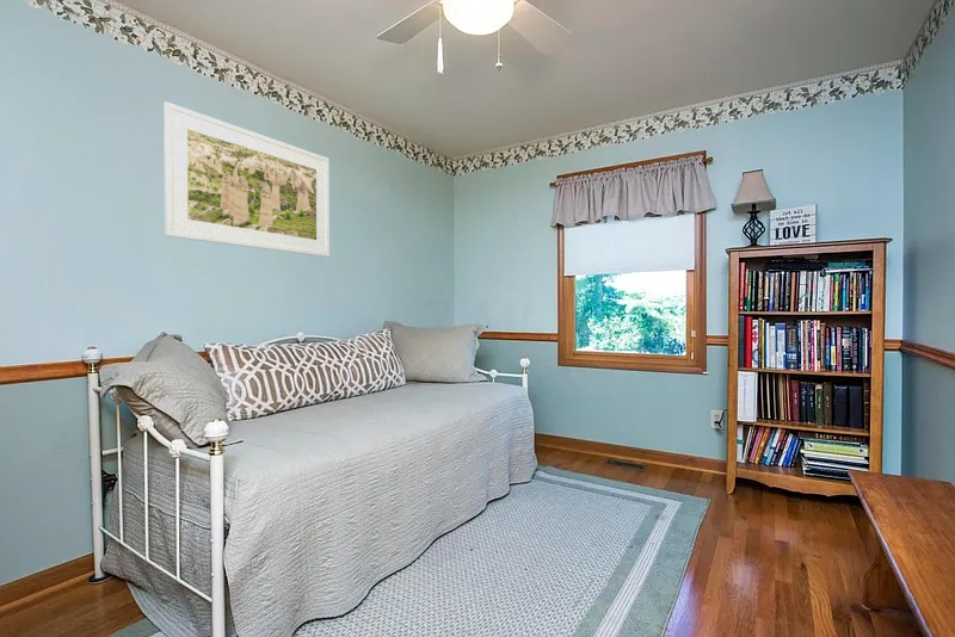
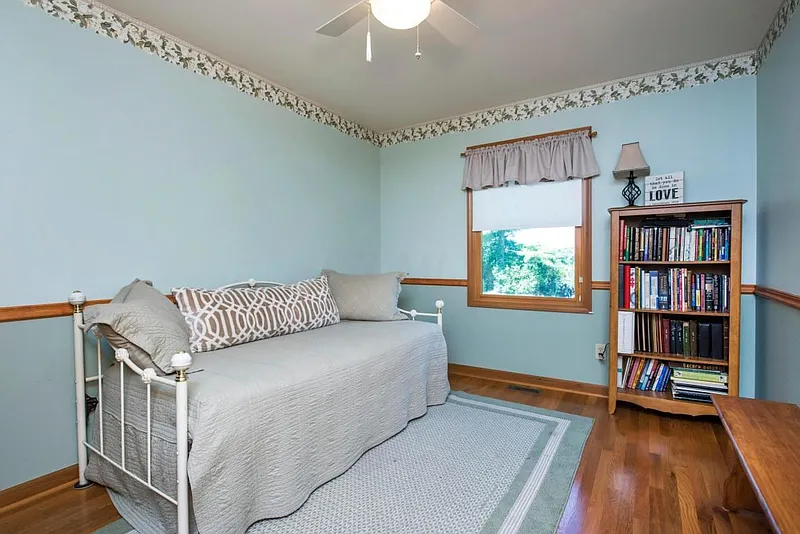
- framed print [162,100,331,258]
